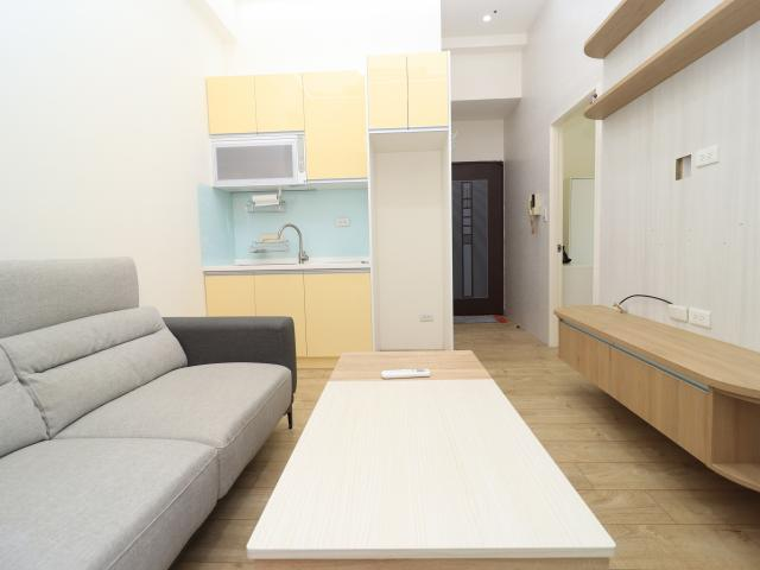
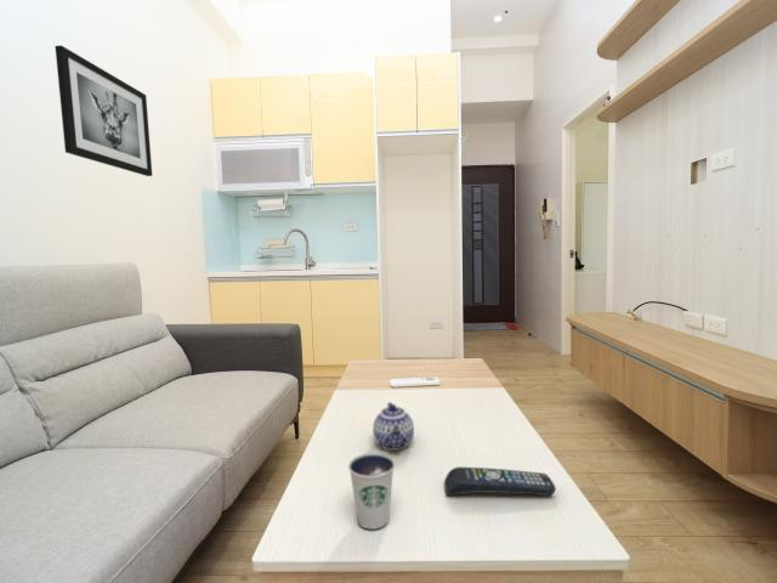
+ teapot [372,401,415,452]
+ dixie cup [347,452,396,531]
+ wall art [53,45,153,177]
+ remote control [443,465,557,497]
